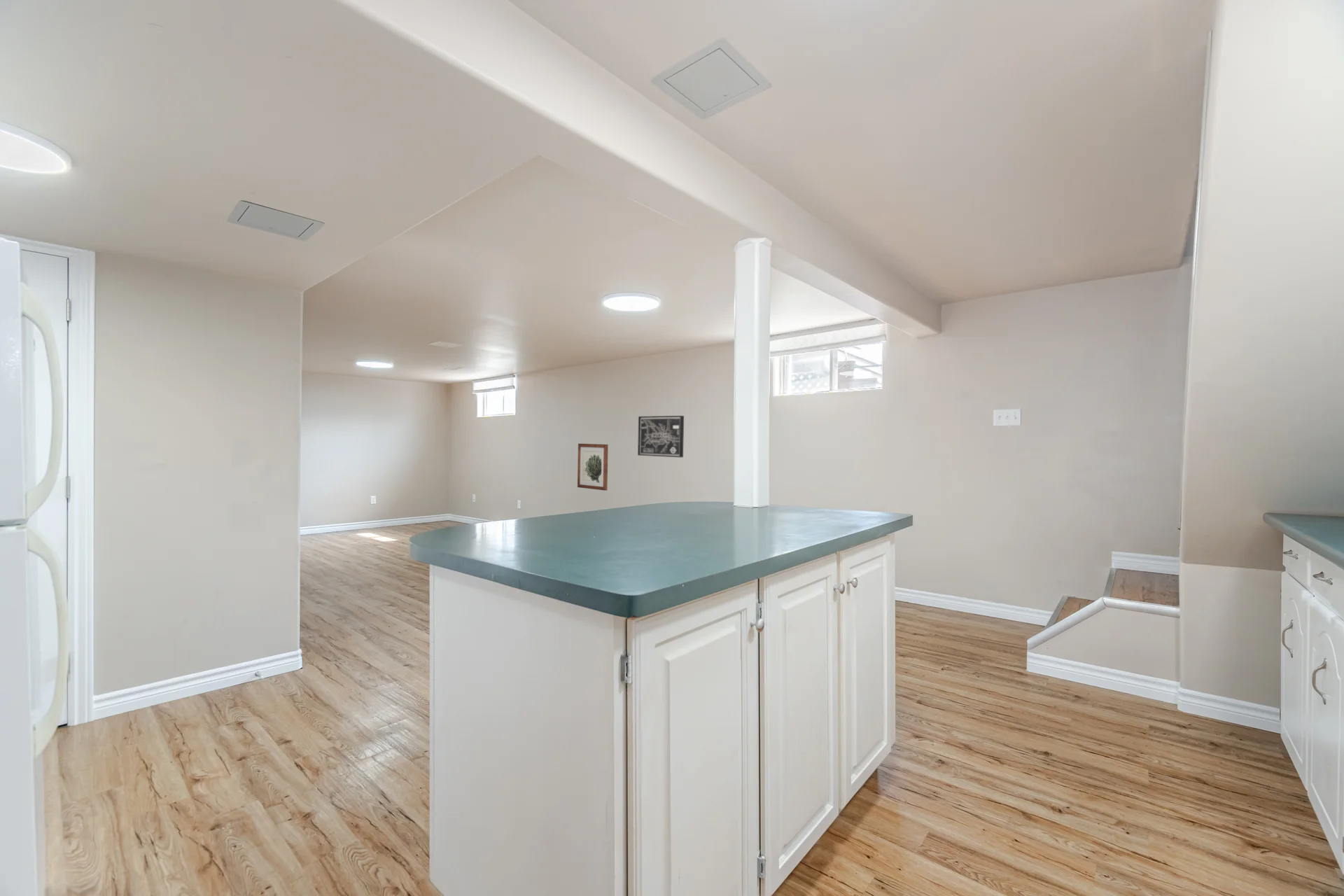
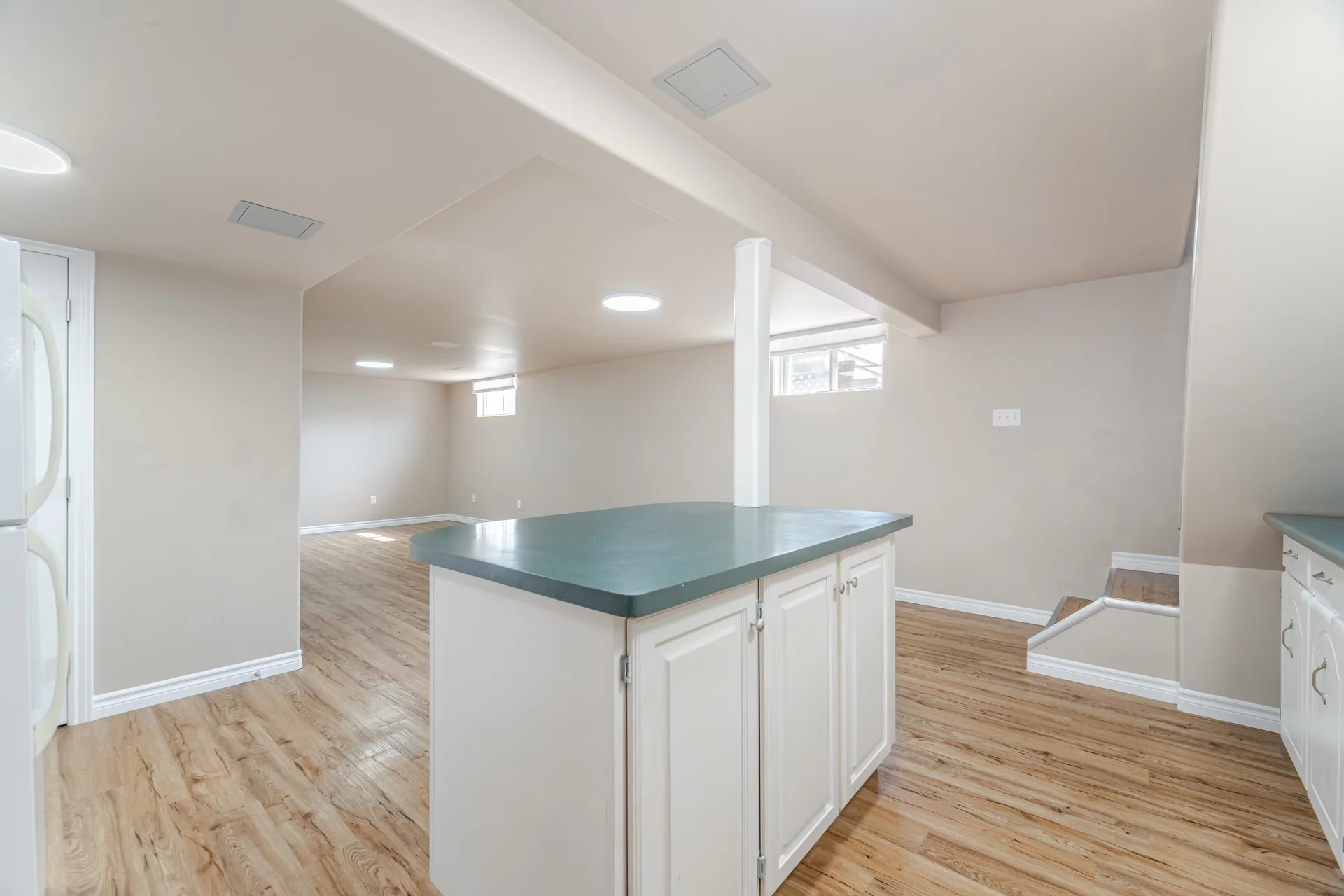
- wall art [577,443,609,491]
- wall art [637,415,685,458]
